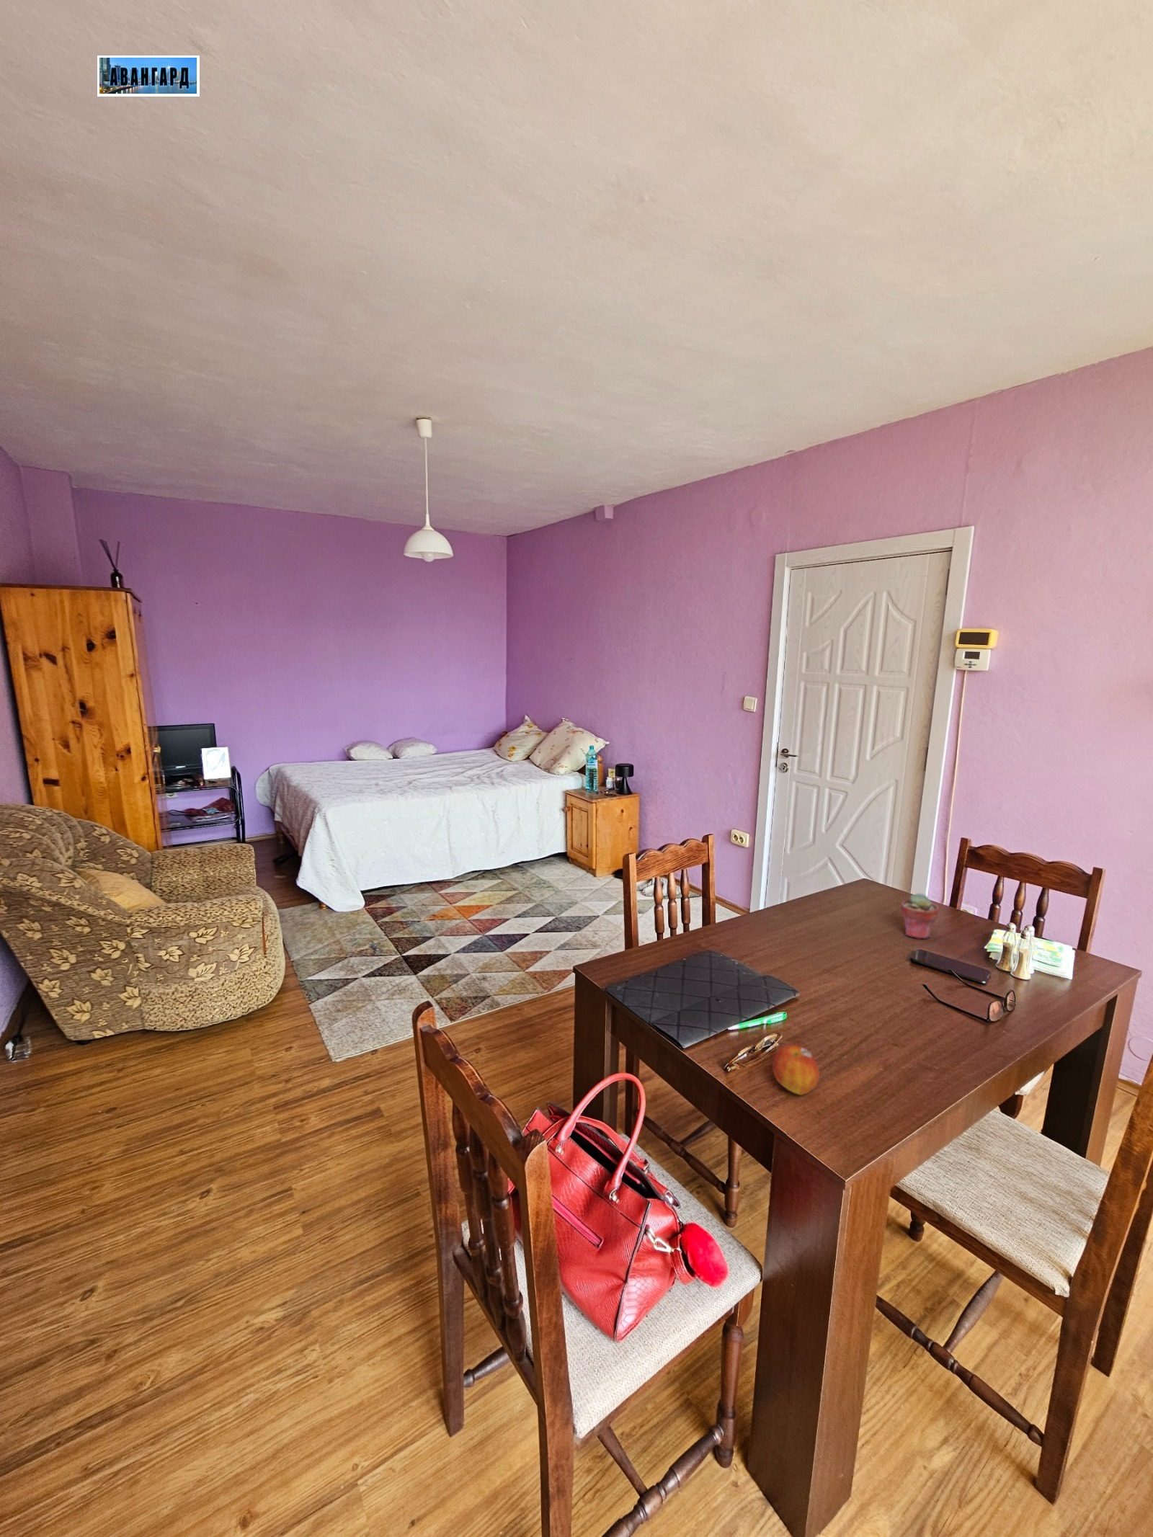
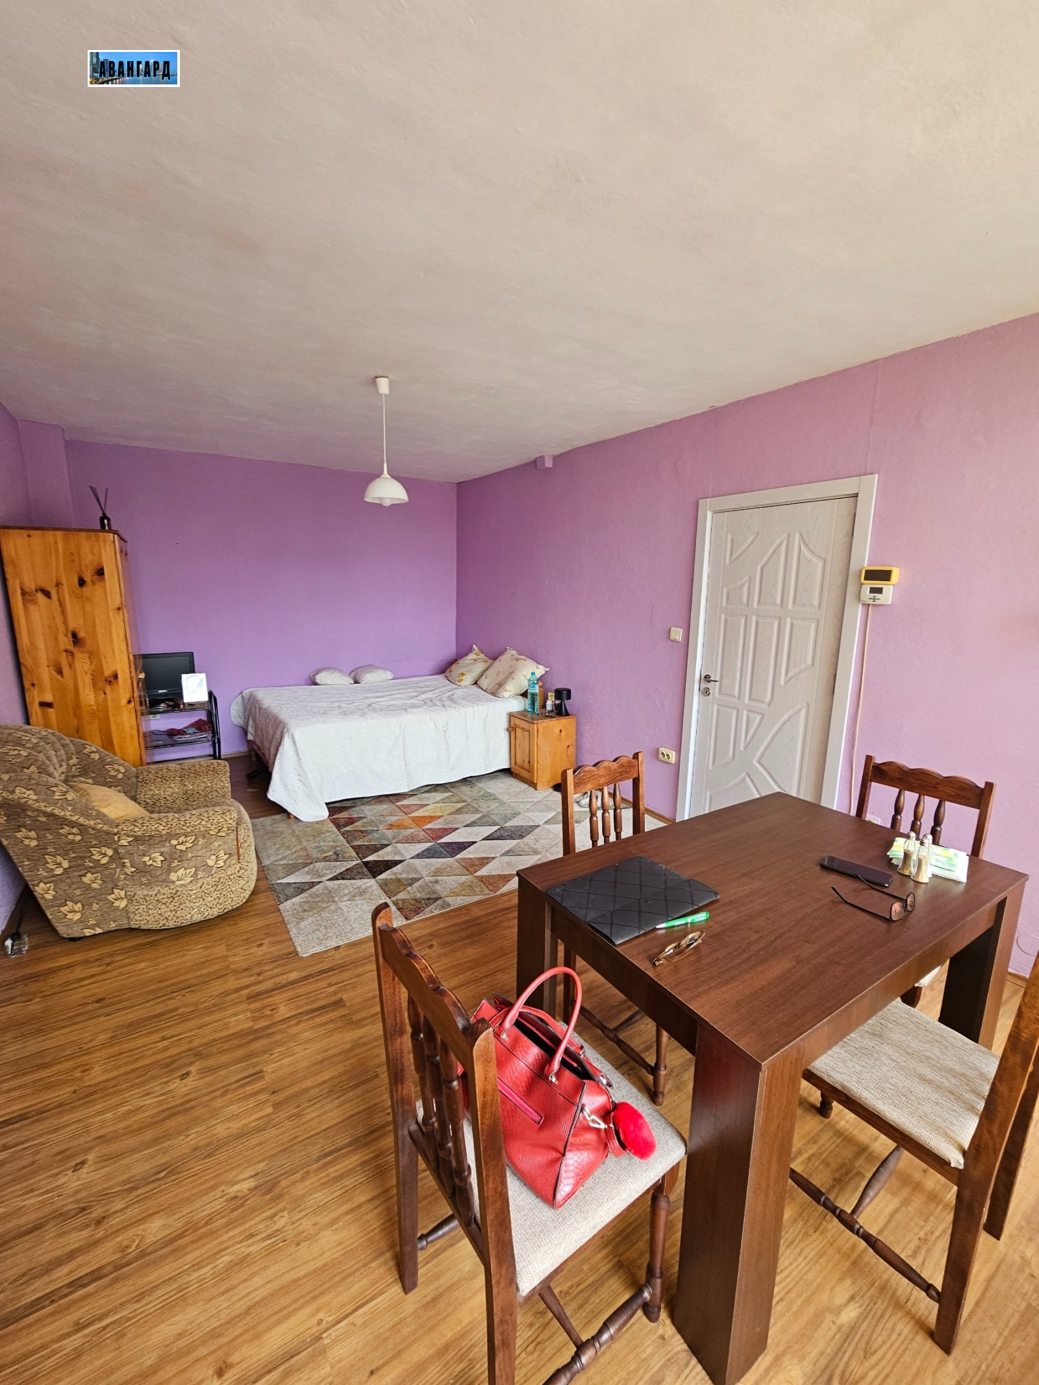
- apple [771,1044,820,1095]
- potted succulent [900,893,940,940]
